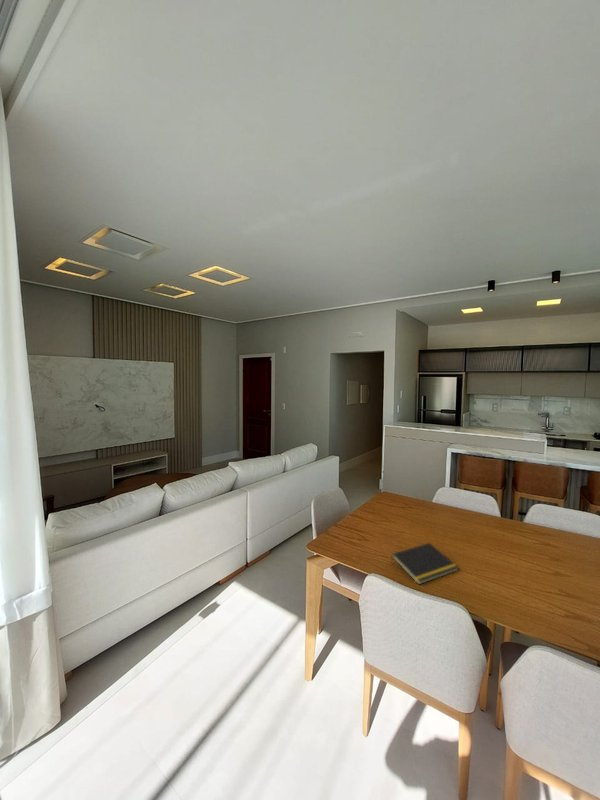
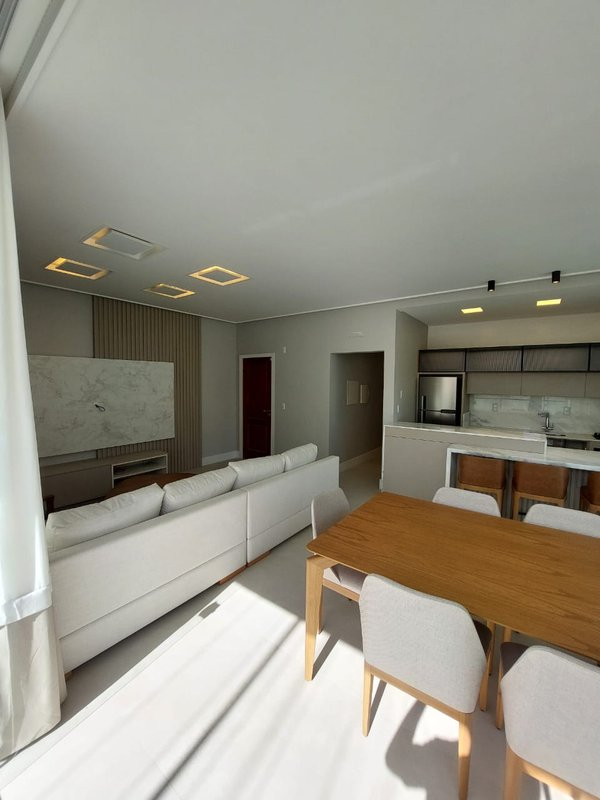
- notepad [390,542,460,585]
